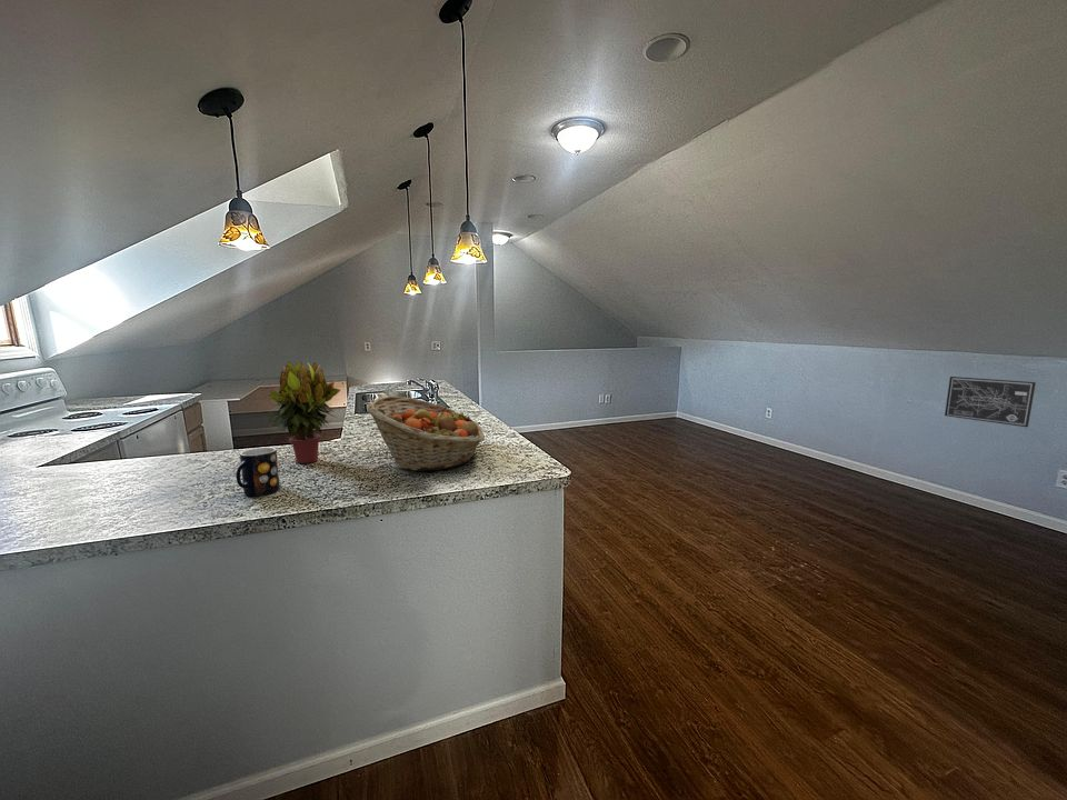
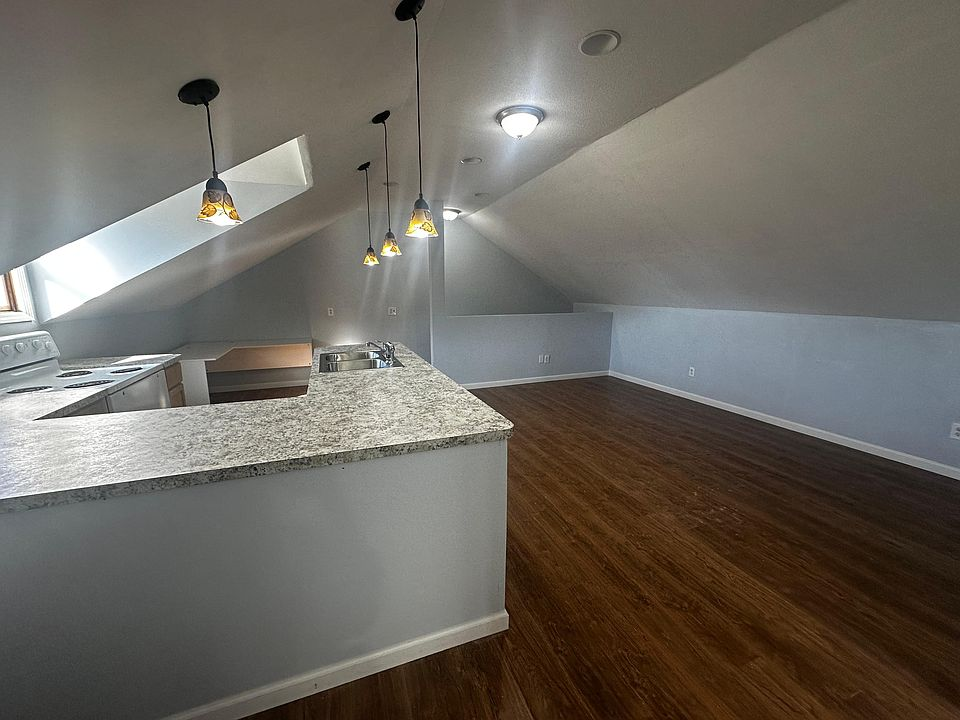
- potted plant [266,360,341,464]
- fruit basket [366,394,486,472]
- wall art [944,376,1037,428]
- mug [235,447,281,498]
